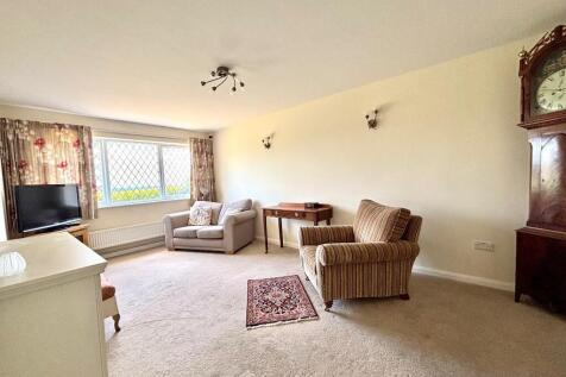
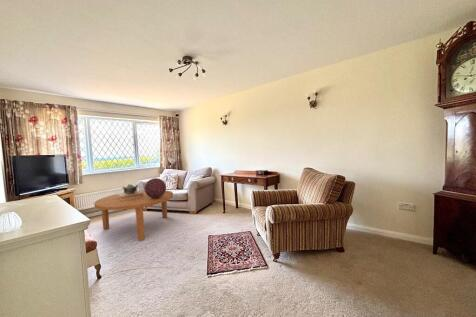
+ coffee table [93,189,174,241]
+ decorative urn [118,183,144,200]
+ decorative globe [144,177,167,198]
